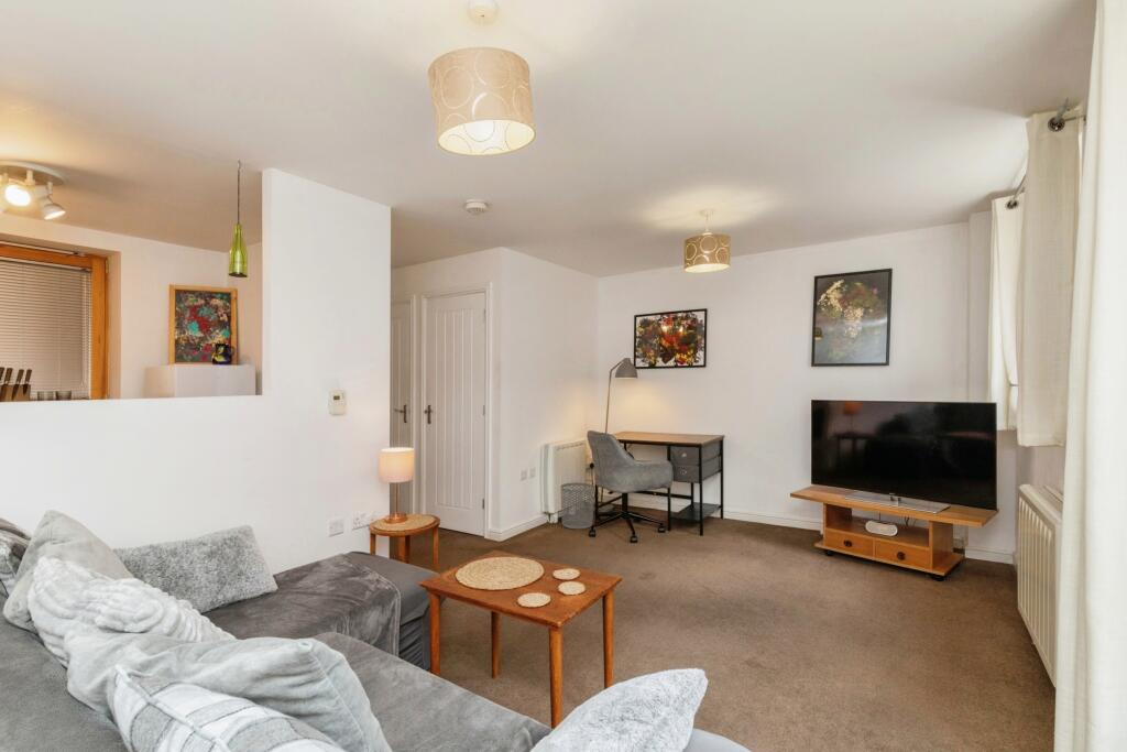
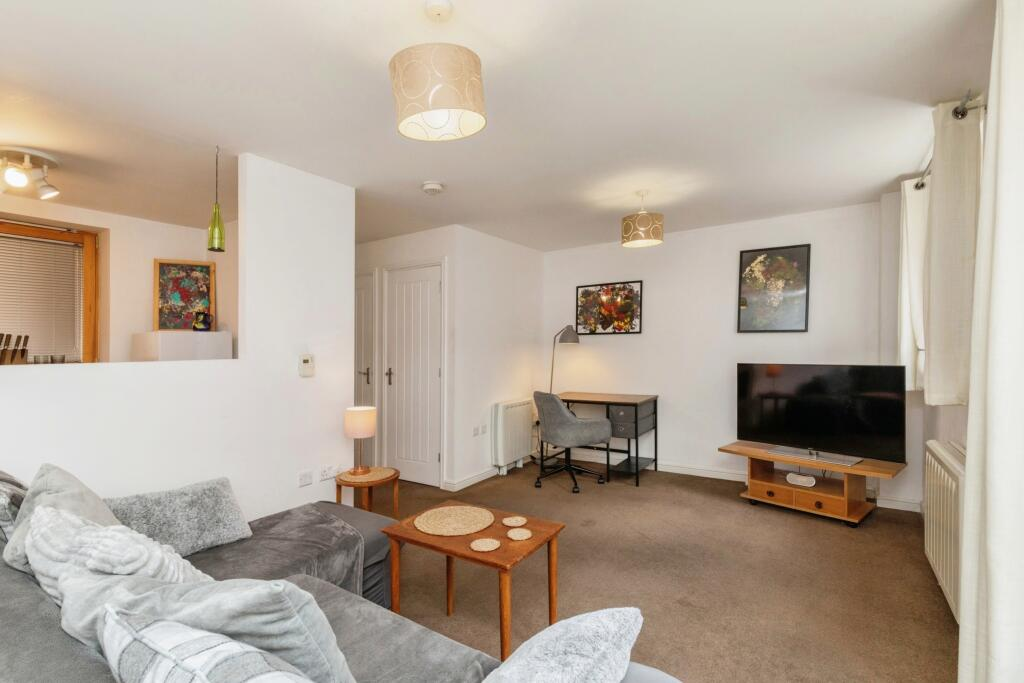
- waste bin [560,481,595,530]
